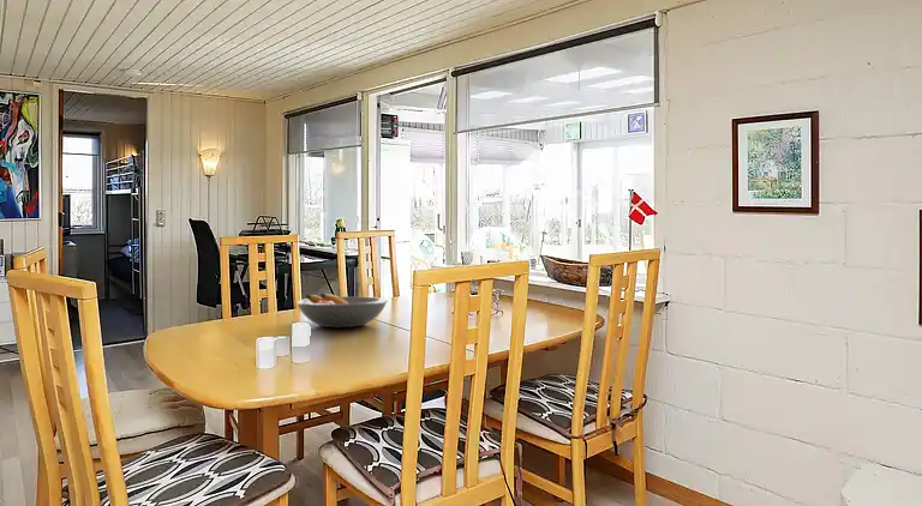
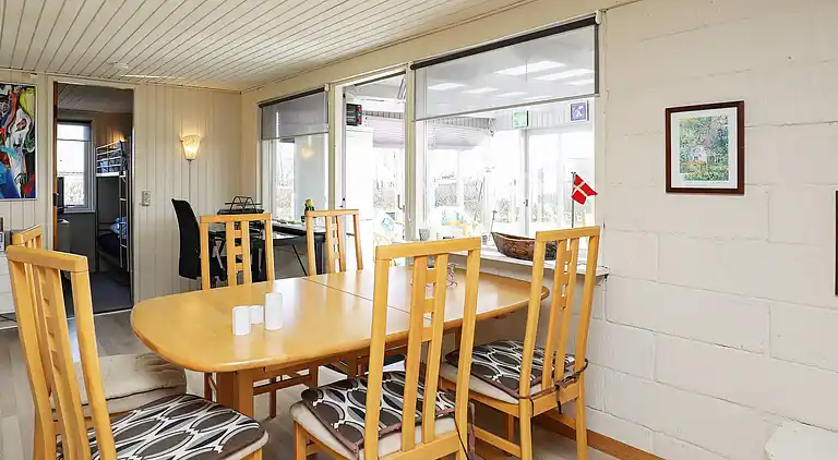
- fruit bowl [295,293,388,329]
